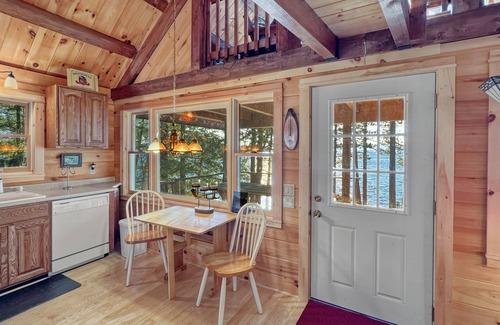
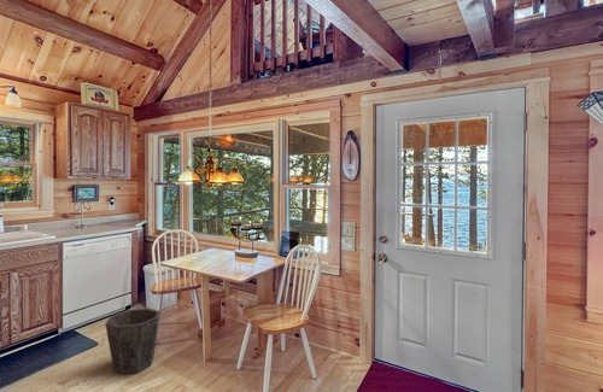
+ waste bin [104,306,162,375]
